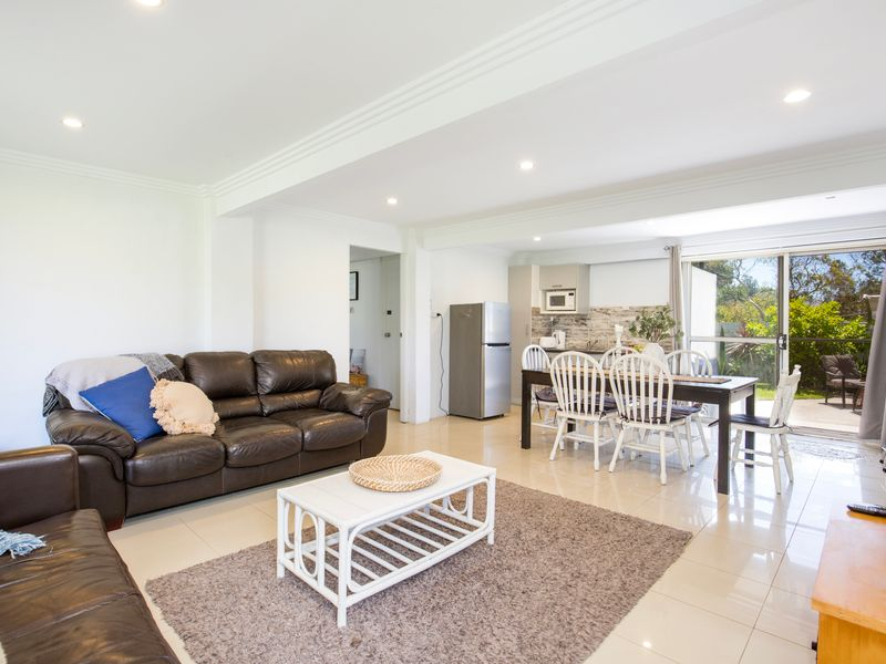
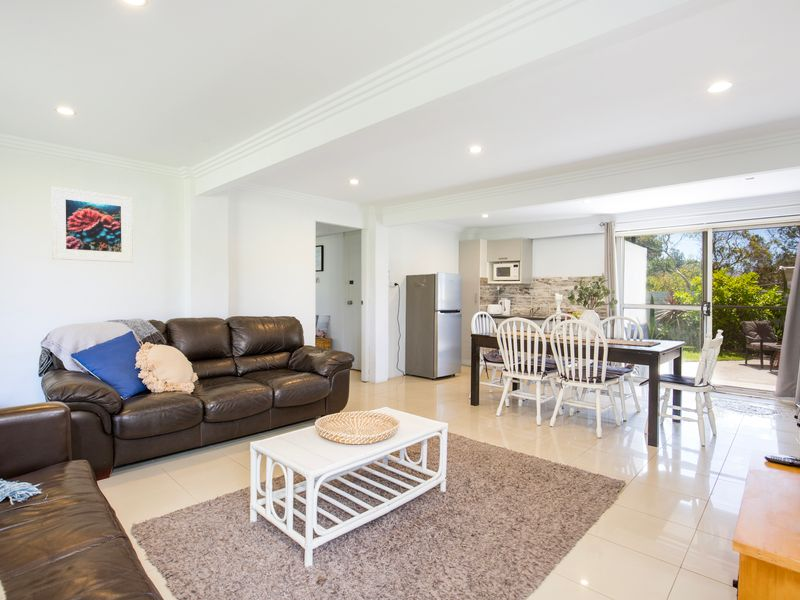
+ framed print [51,186,134,264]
